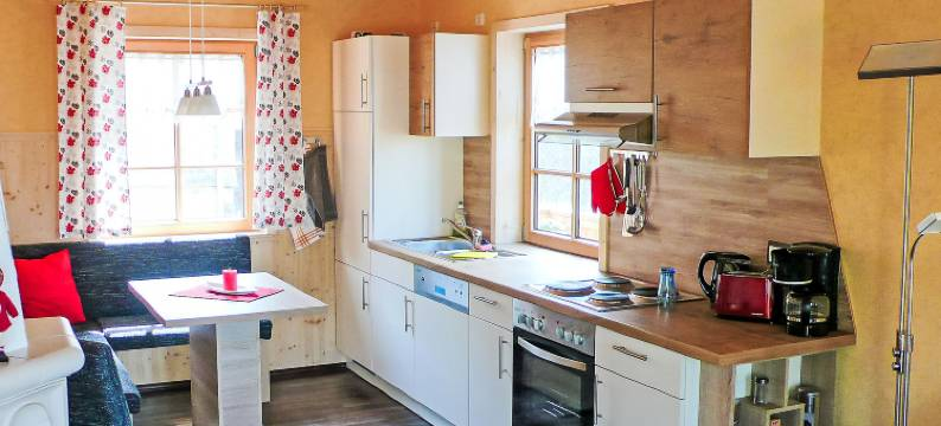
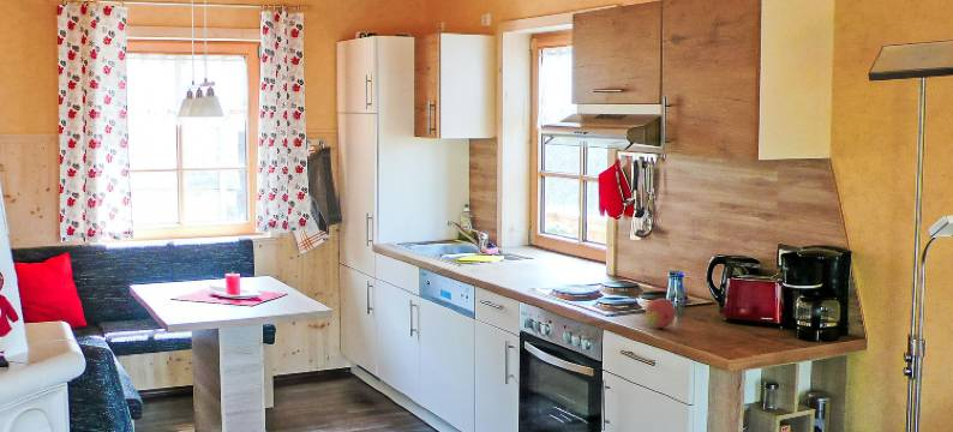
+ fruit [645,298,676,329]
